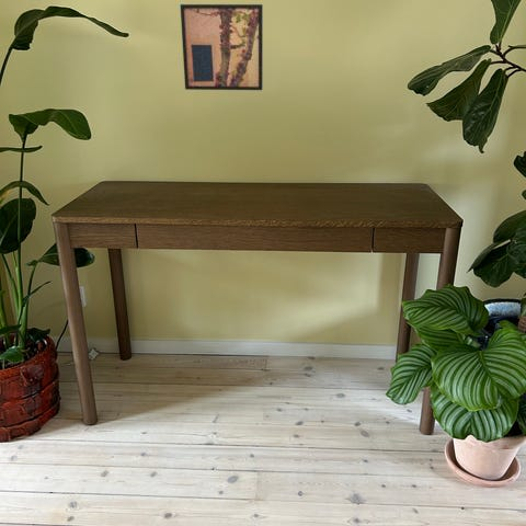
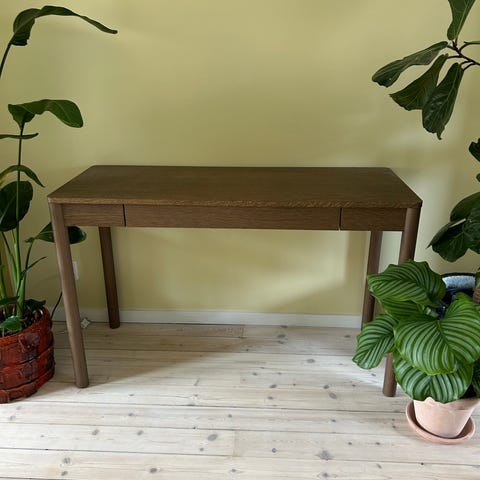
- wall art [179,3,264,91]
